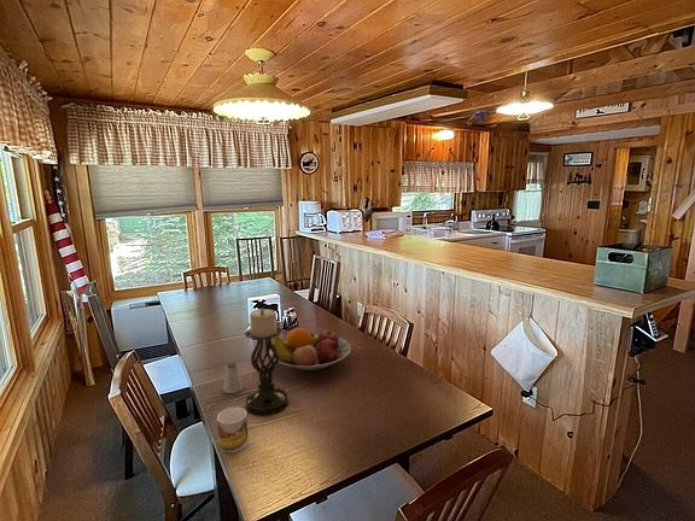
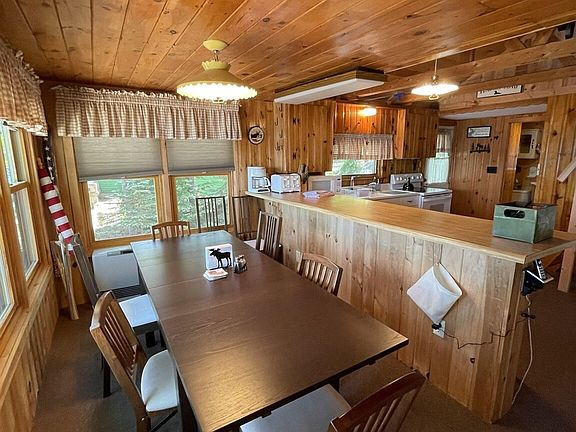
- fruit bowl [269,327,351,371]
- mug [216,406,250,453]
- candle holder [244,308,290,417]
- saltshaker [222,361,244,394]
